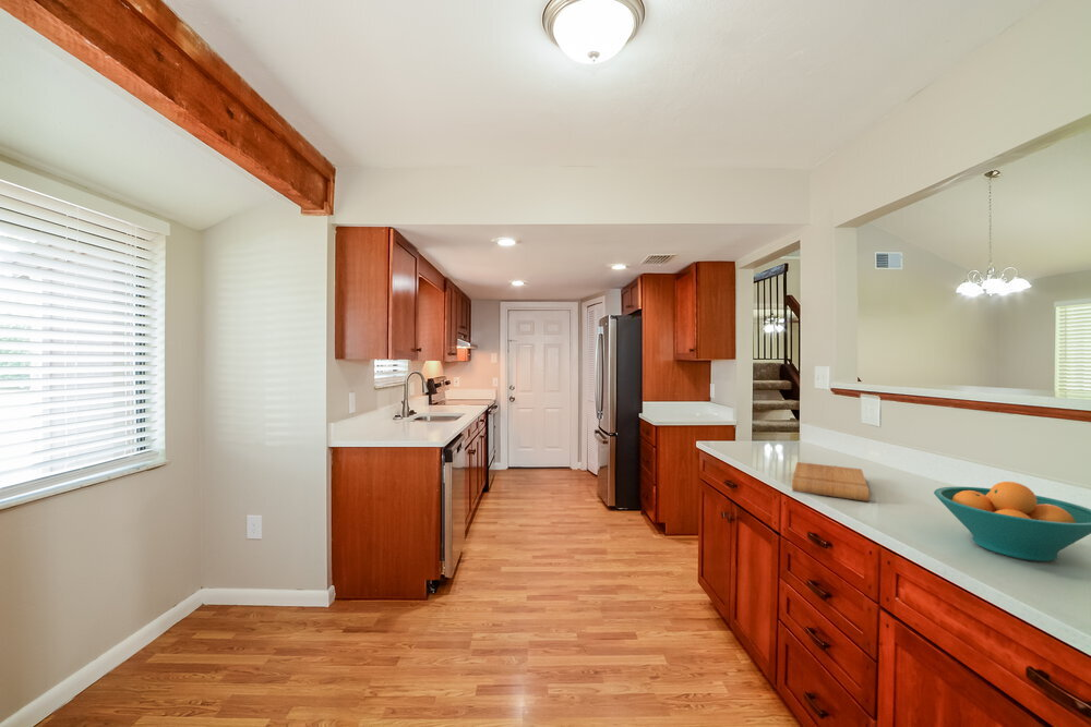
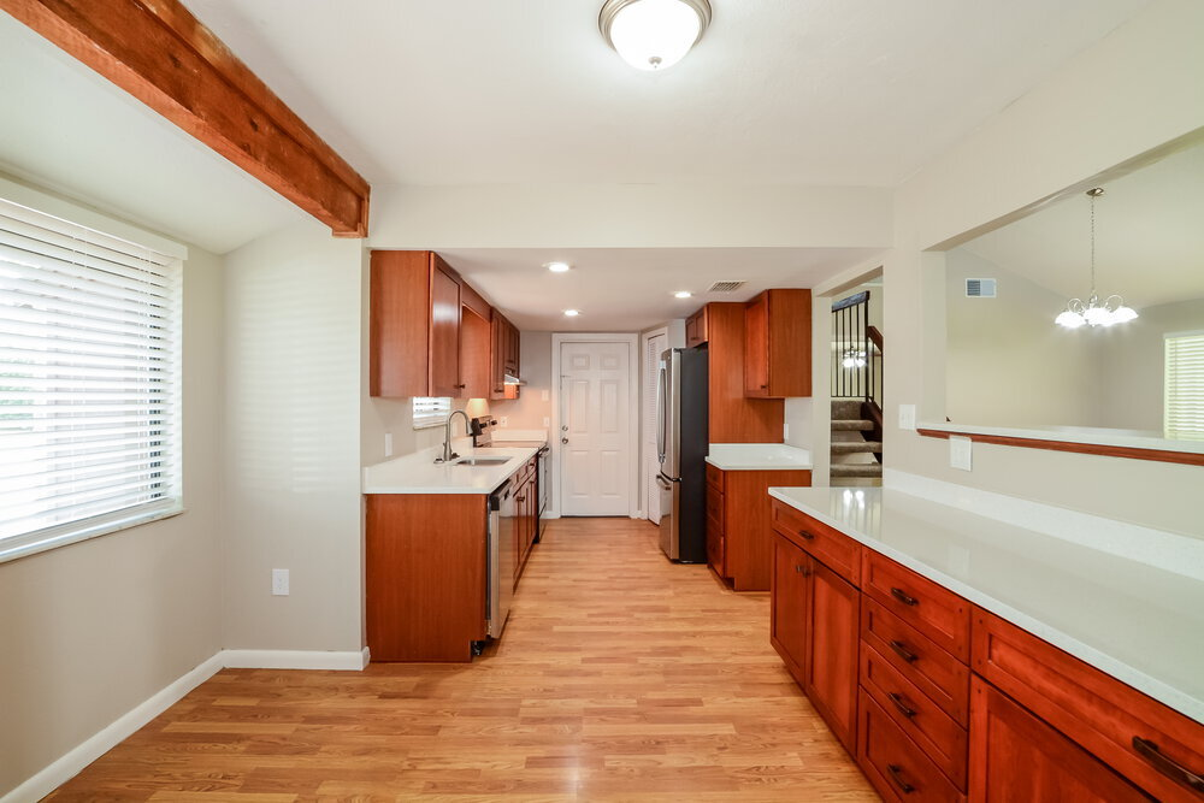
- cutting board [791,461,871,502]
- fruit bowl [933,481,1091,562]
